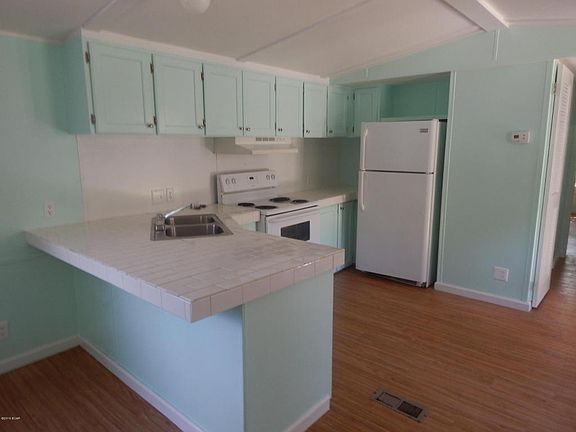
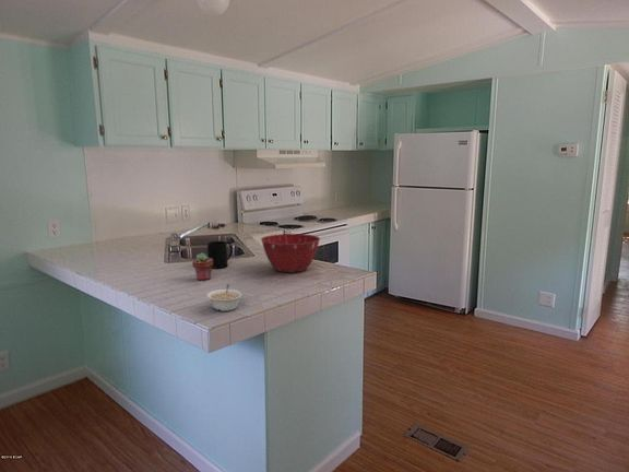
+ potted succulent [191,252,213,281]
+ mixing bowl [260,233,321,273]
+ legume [205,283,244,312]
+ mug [205,240,234,269]
